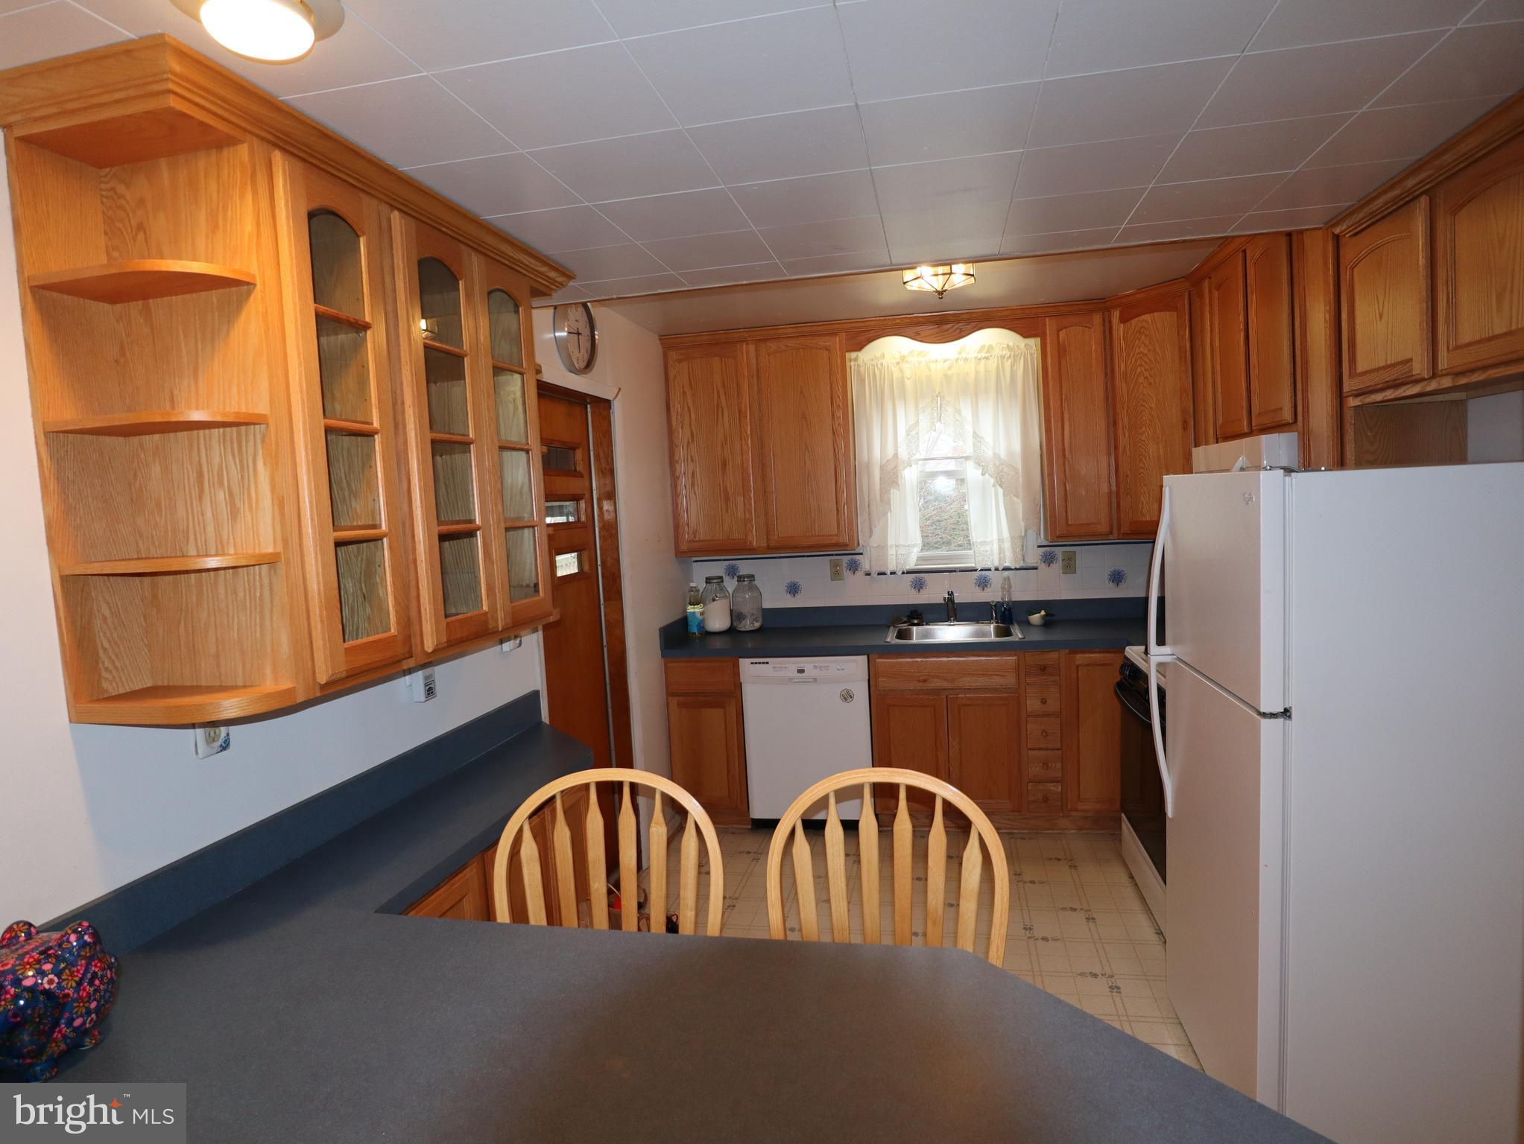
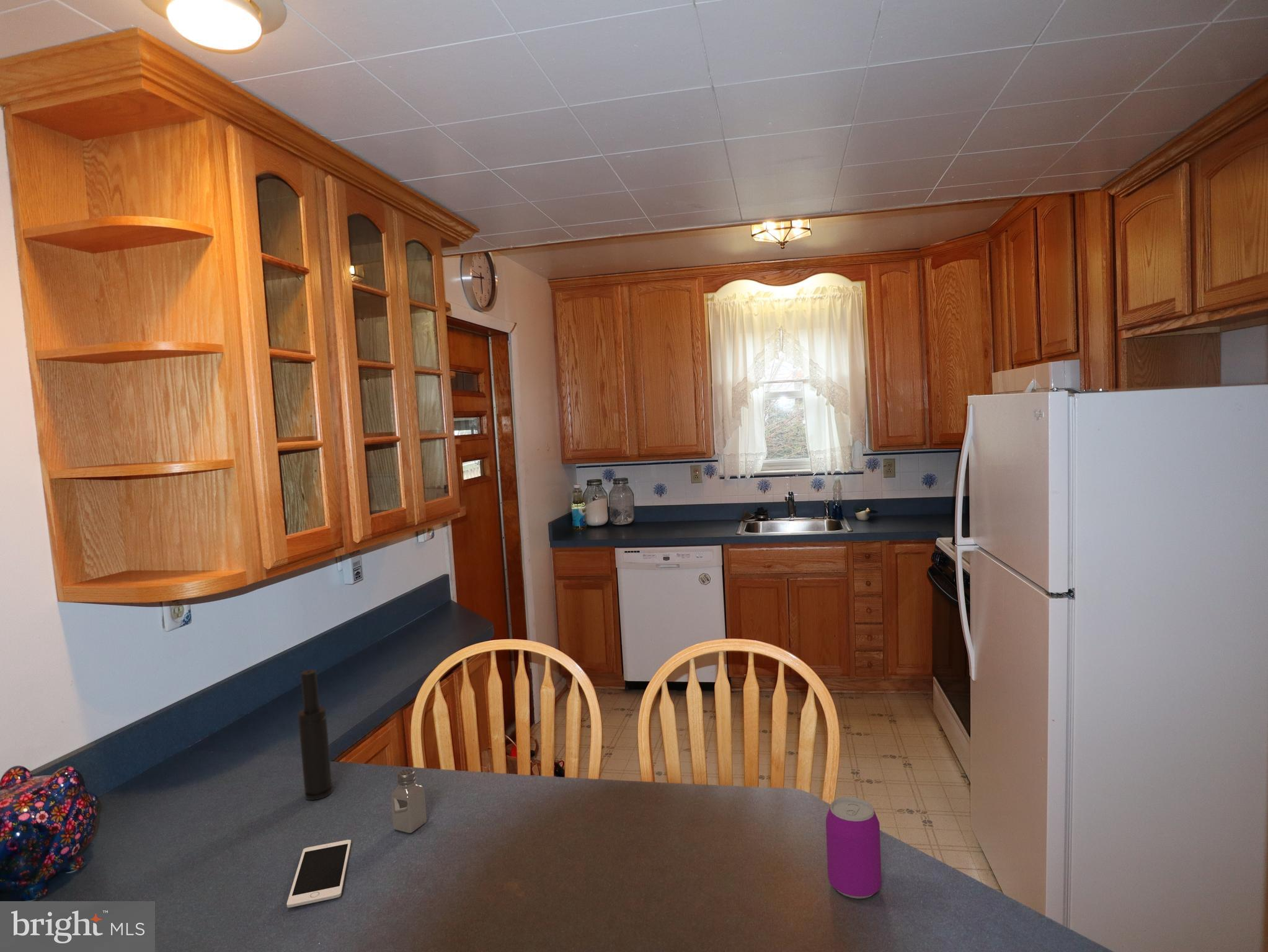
+ cell phone [286,839,352,908]
+ spray bottle [297,669,333,801]
+ saltshaker [391,769,427,834]
+ beverage can [825,796,882,899]
